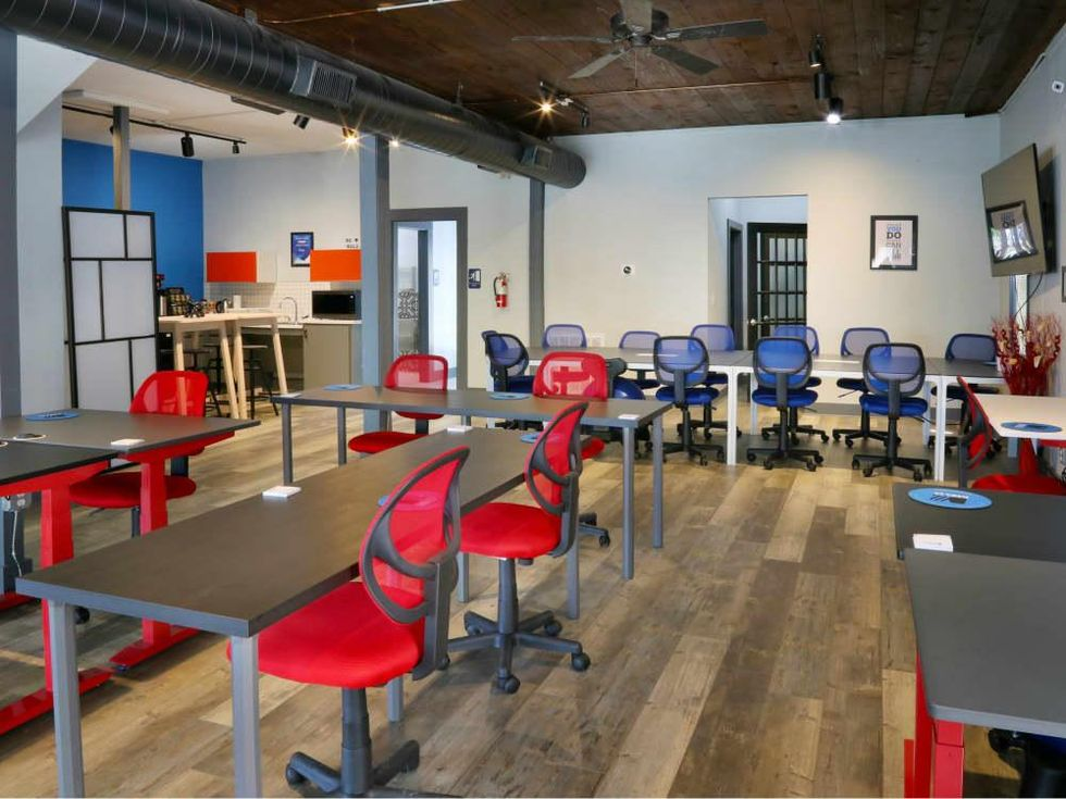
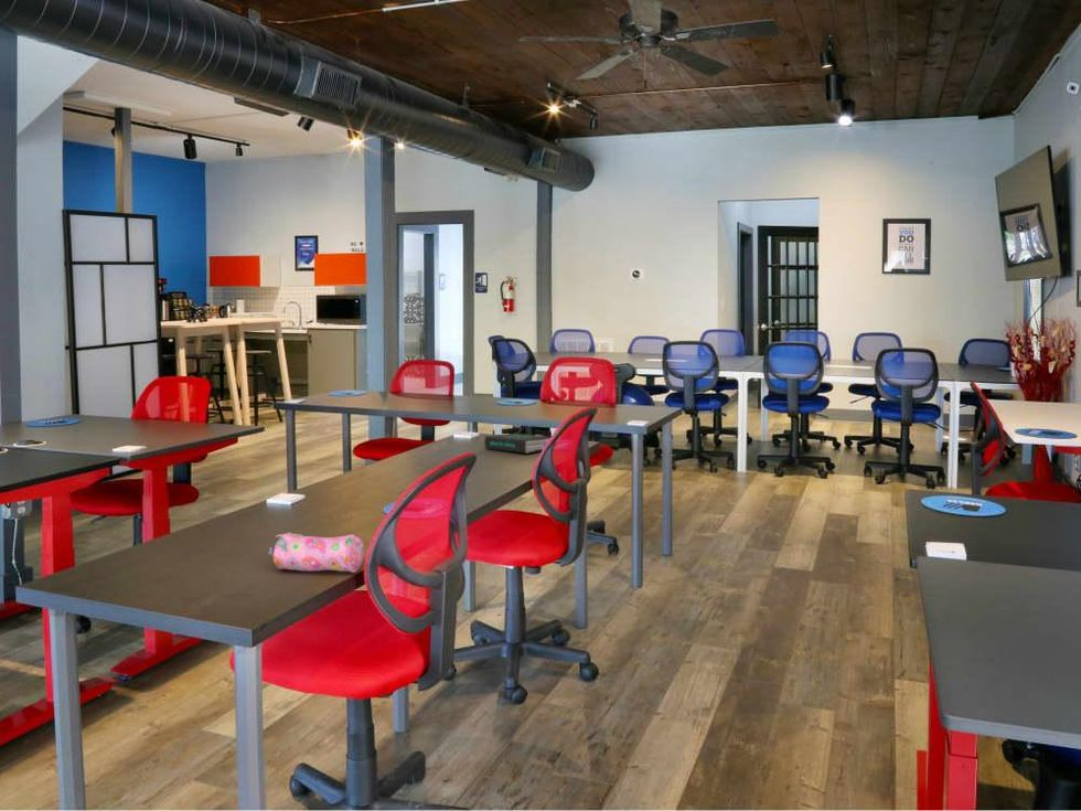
+ pencil case [267,532,365,574]
+ book [483,433,549,455]
